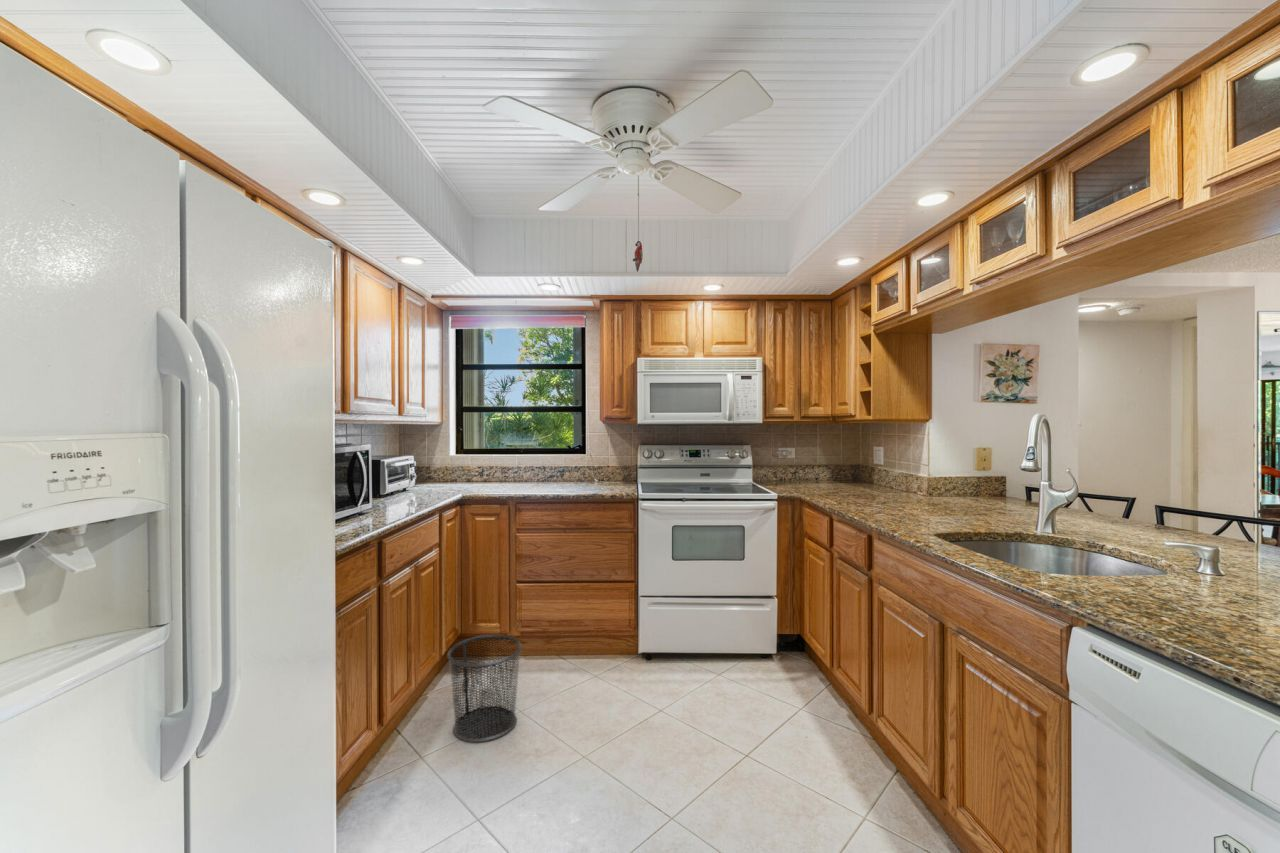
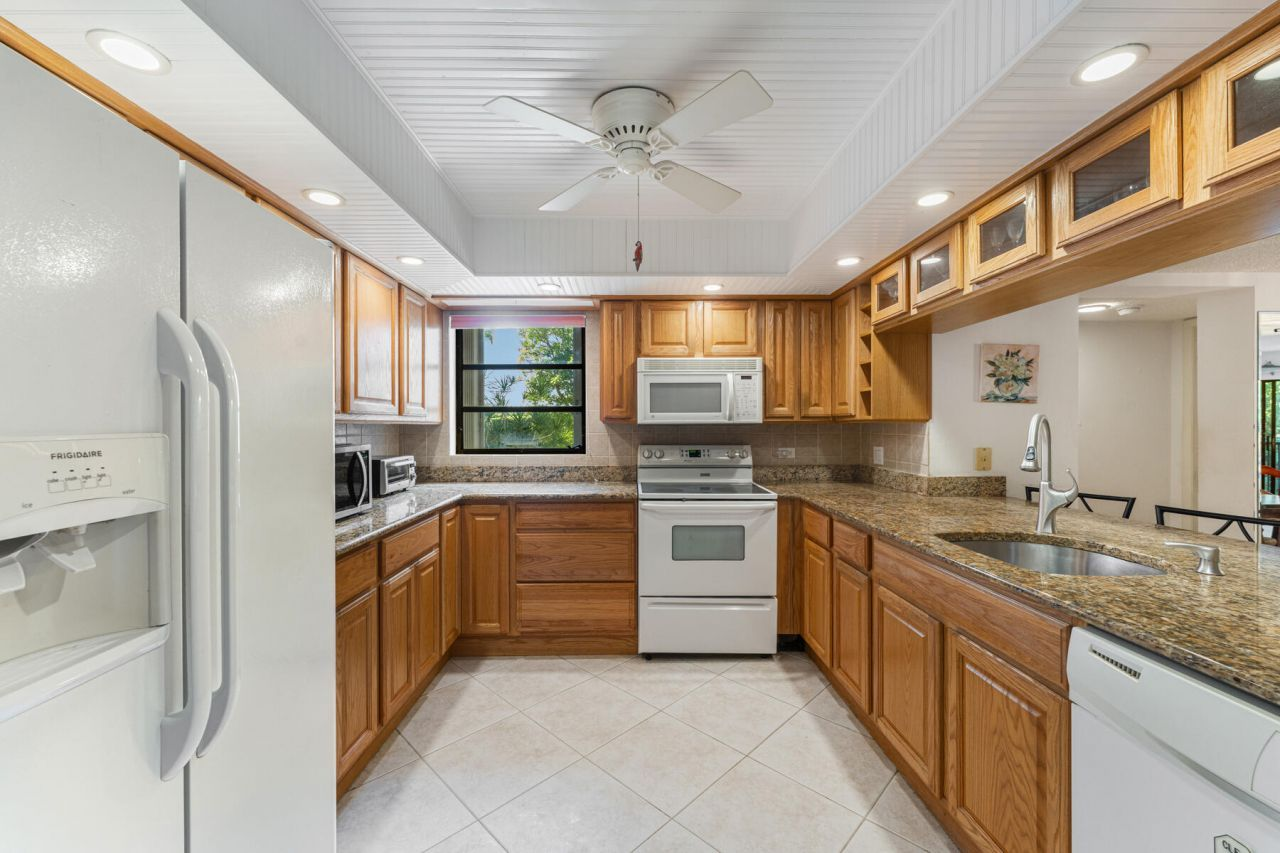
- waste bin [446,634,523,743]
